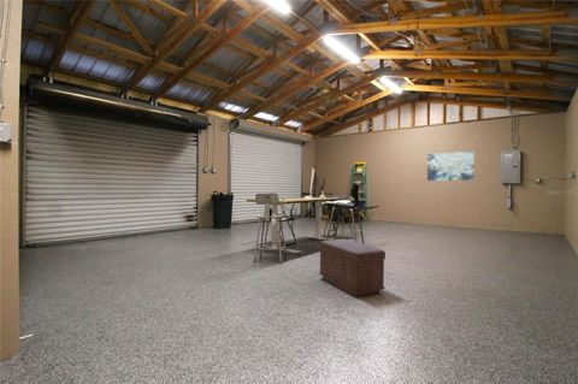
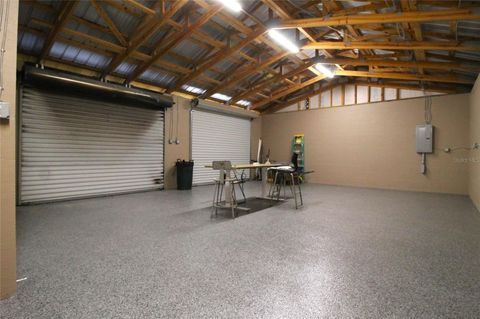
- wall art [426,150,476,182]
- bench [318,238,387,299]
